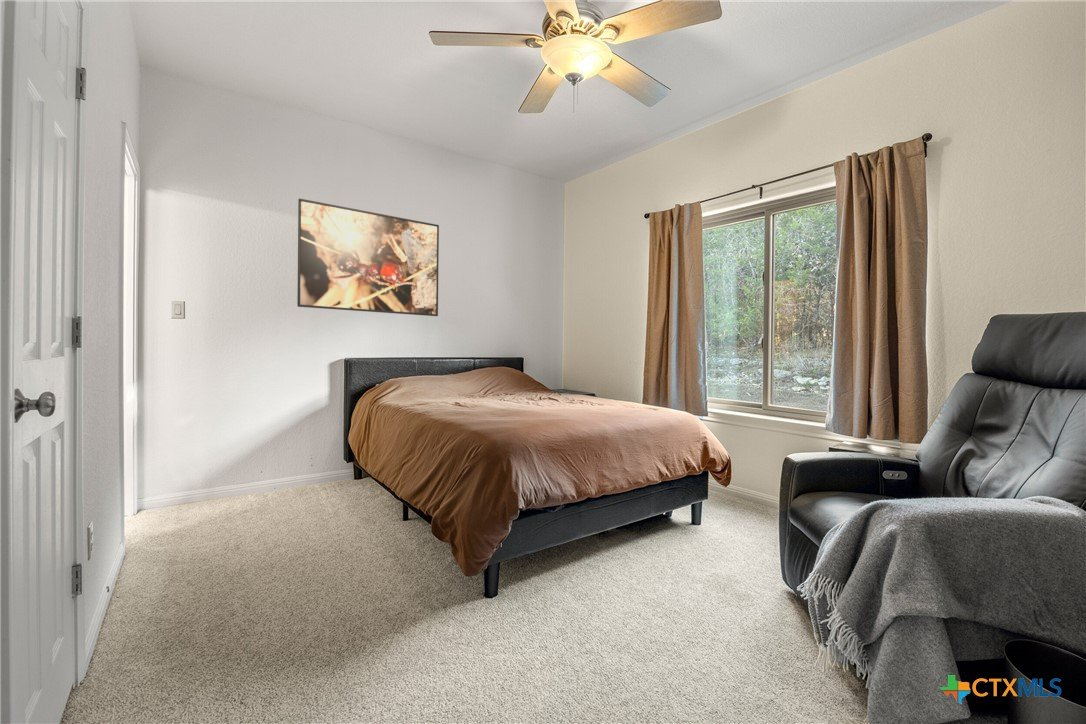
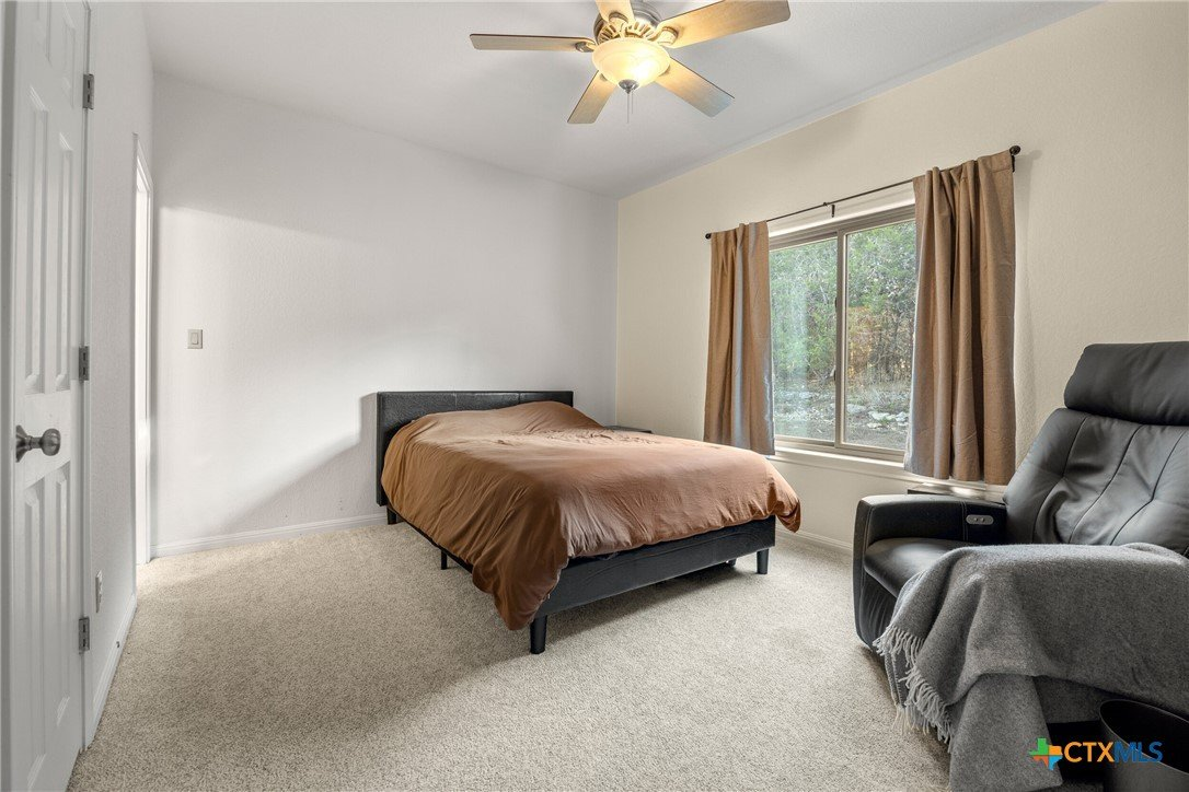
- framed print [296,198,440,317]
